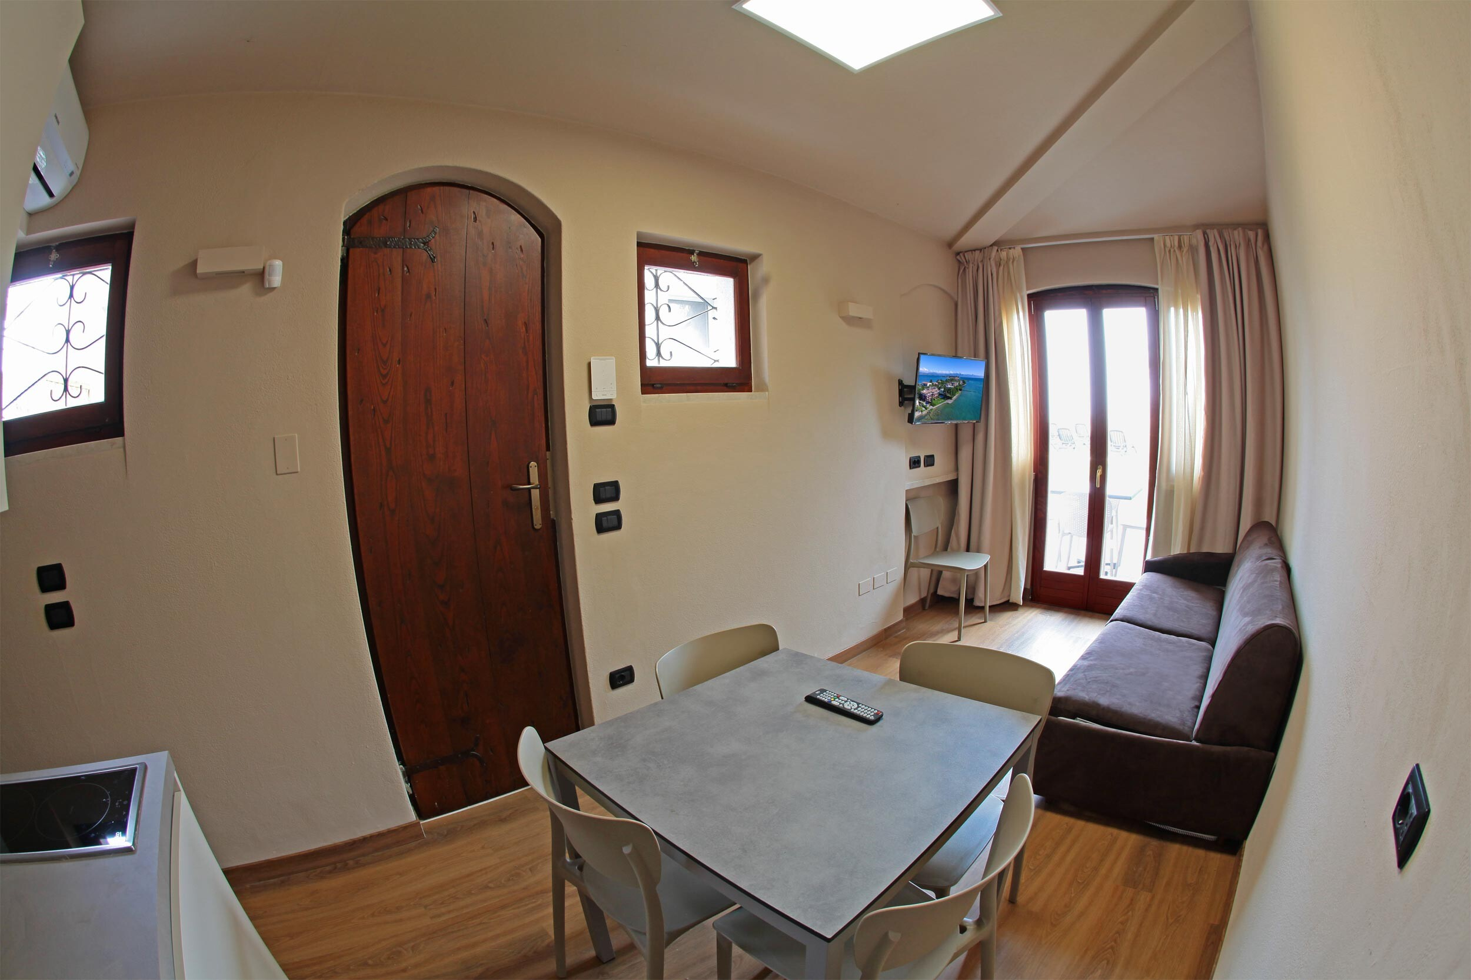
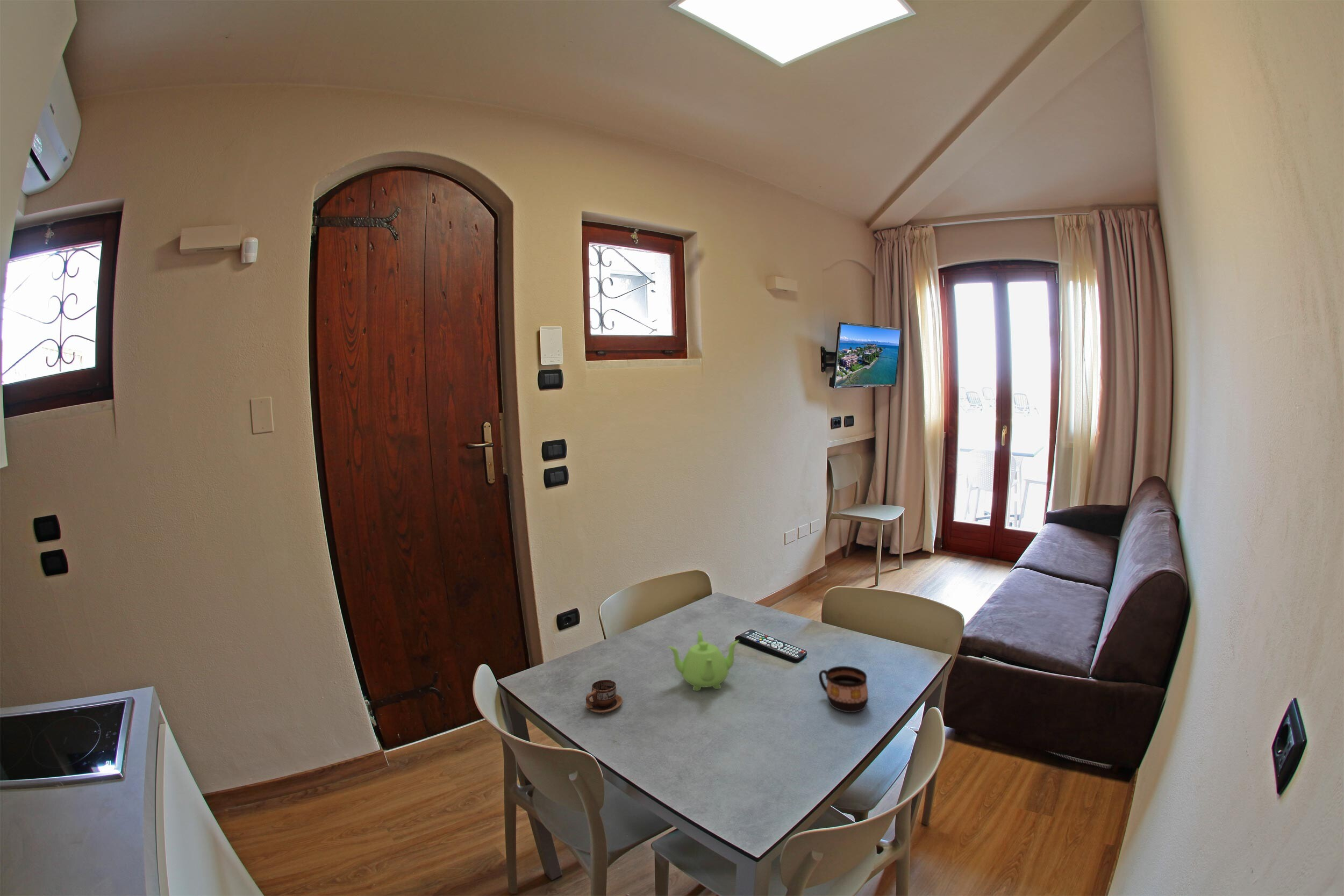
+ cup [818,665,869,713]
+ teapot [667,630,740,691]
+ cup [585,679,623,715]
